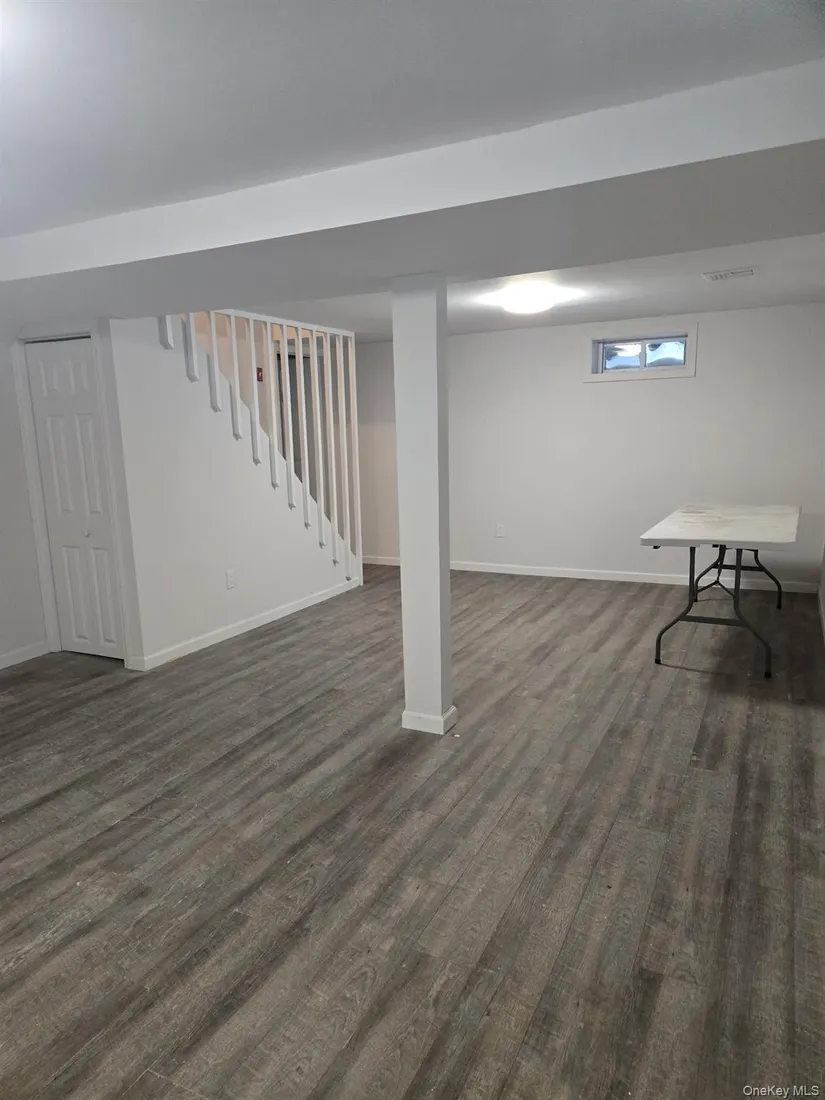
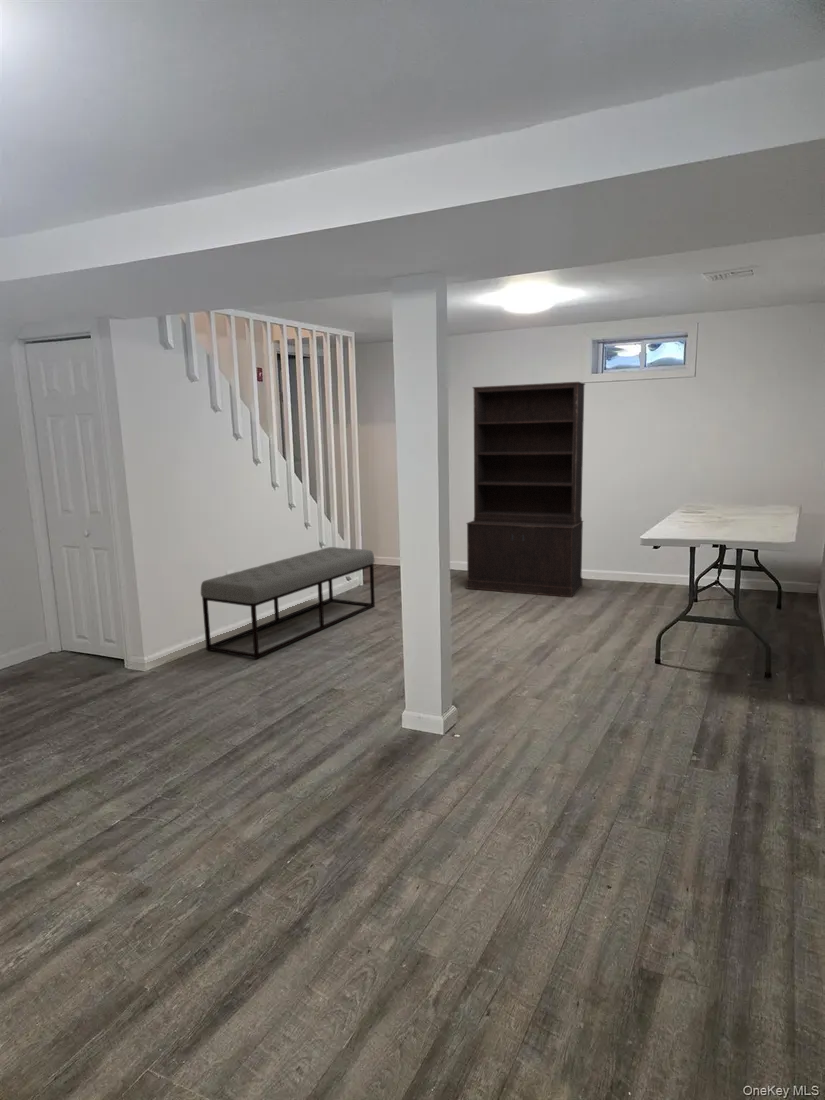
+ bench [200,546,376,660]
+ bookcase [465,381,586,598]
